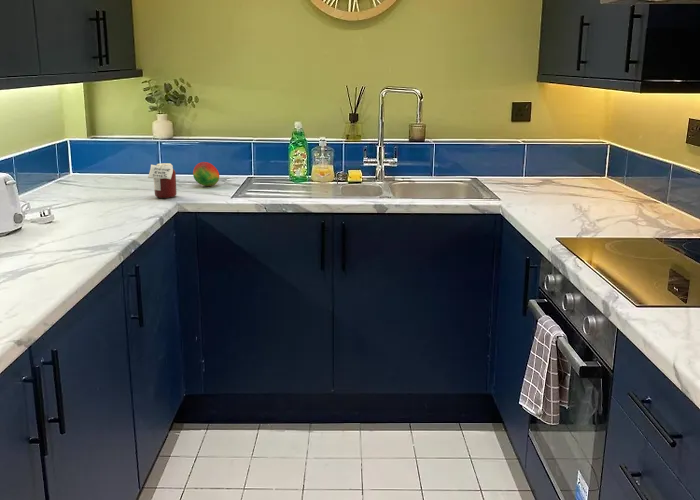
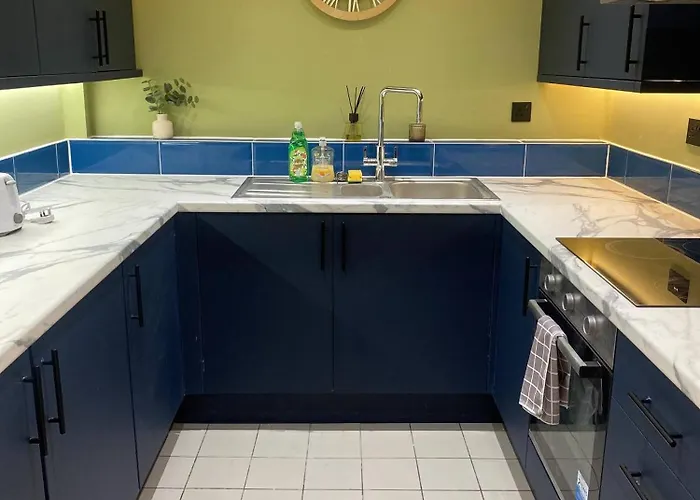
- jar [147,162,178,199]
- fruit [192,161,220,187]
